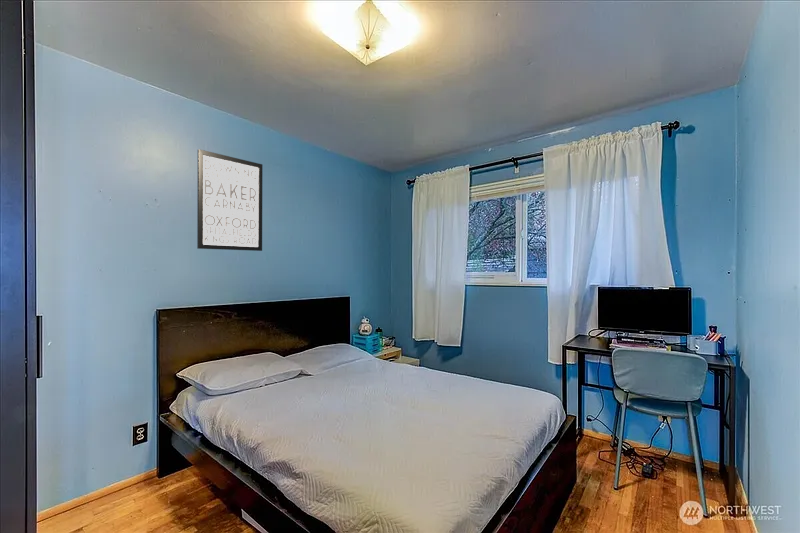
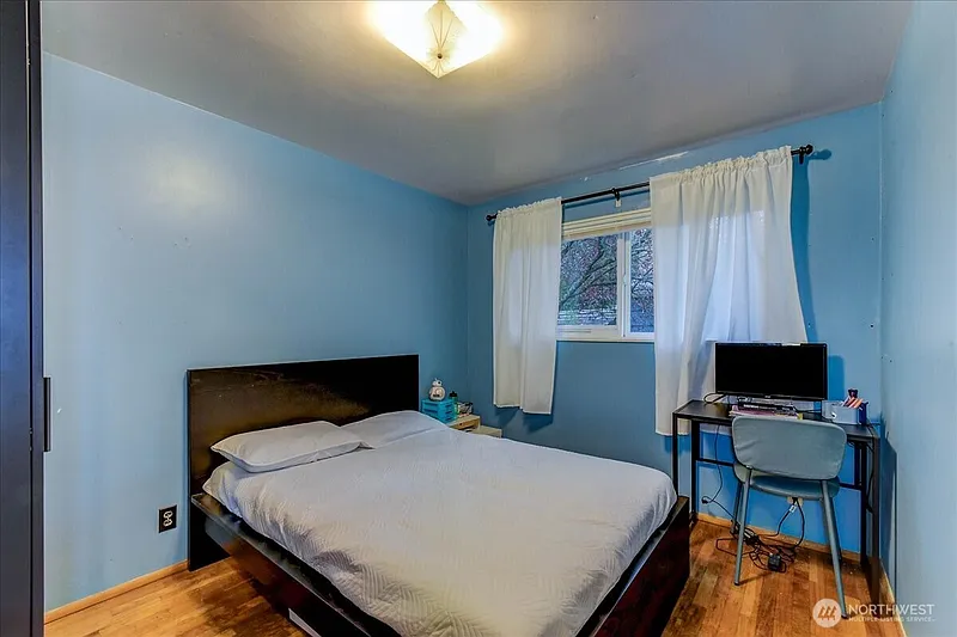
- wall art [196,148,263,252]
